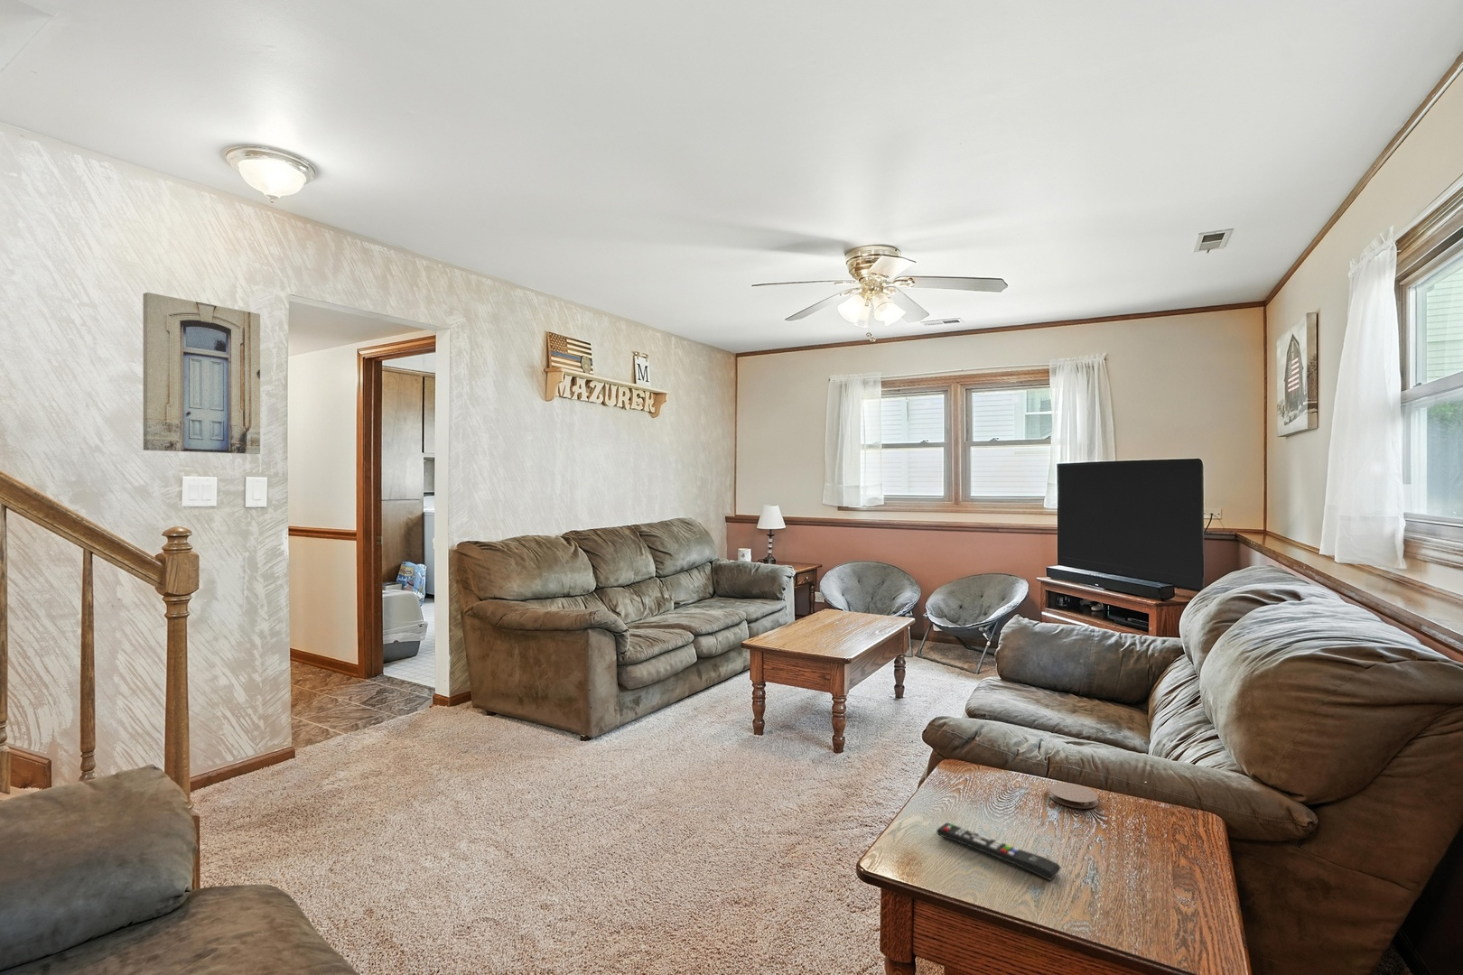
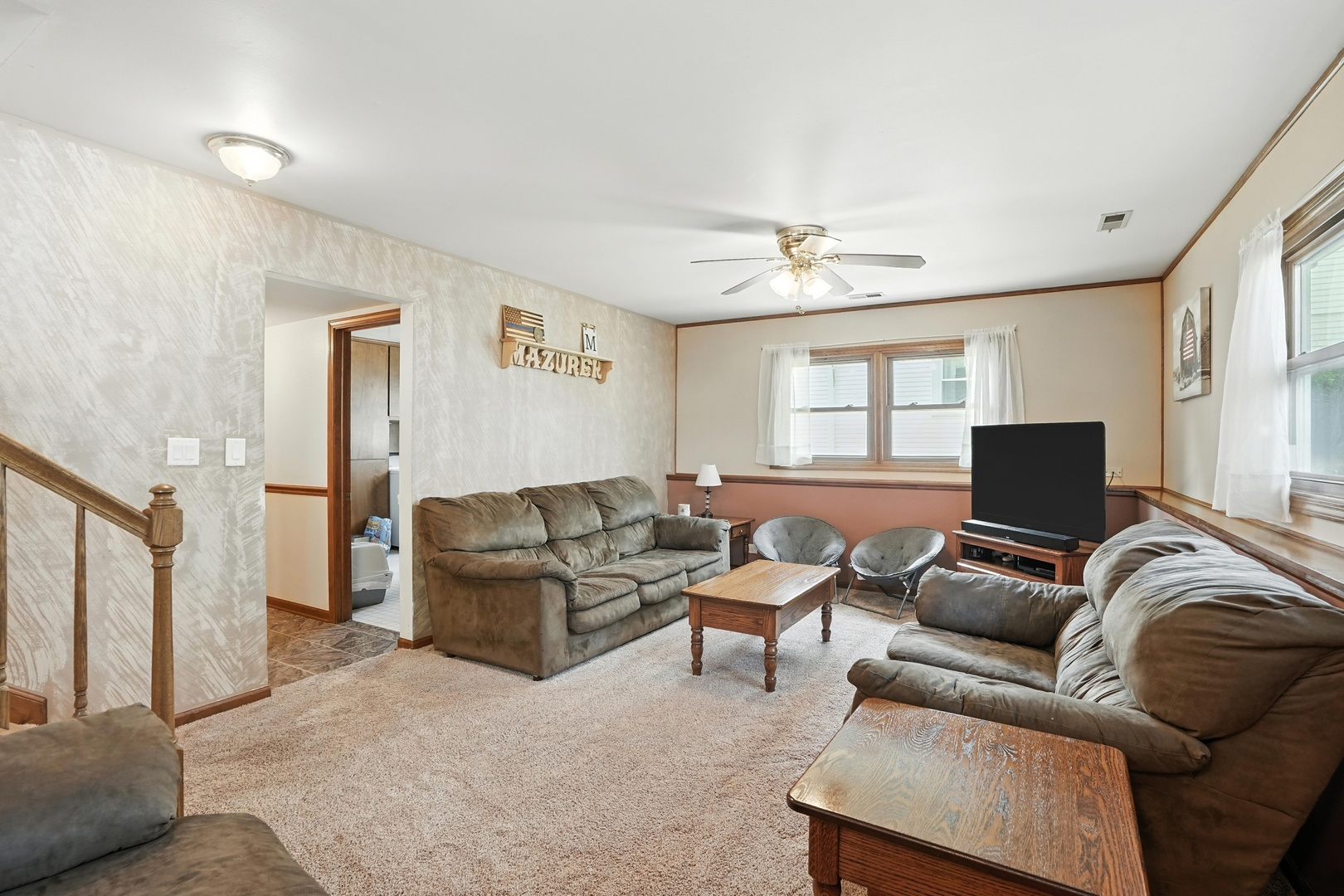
- remote control [935,822,1062,881]
- coaster [1048,781,1099,810]
- wall art [142,292,261,455]
